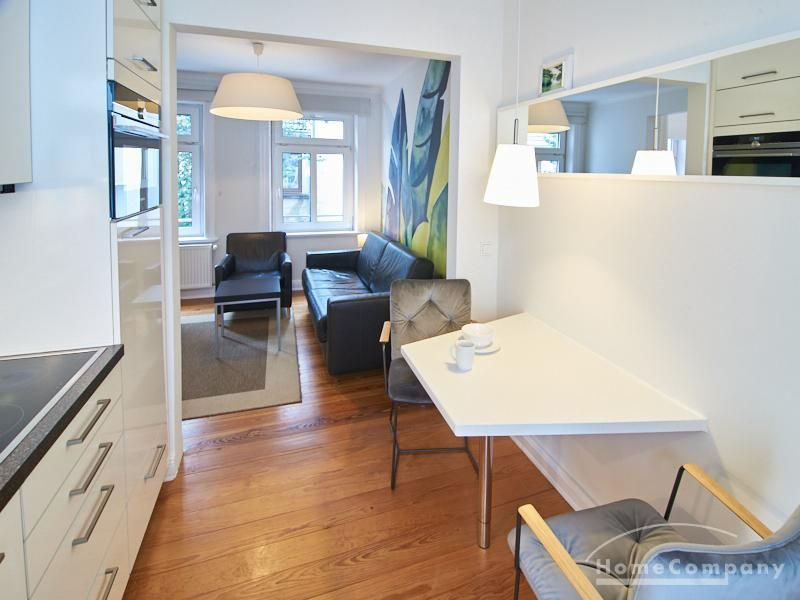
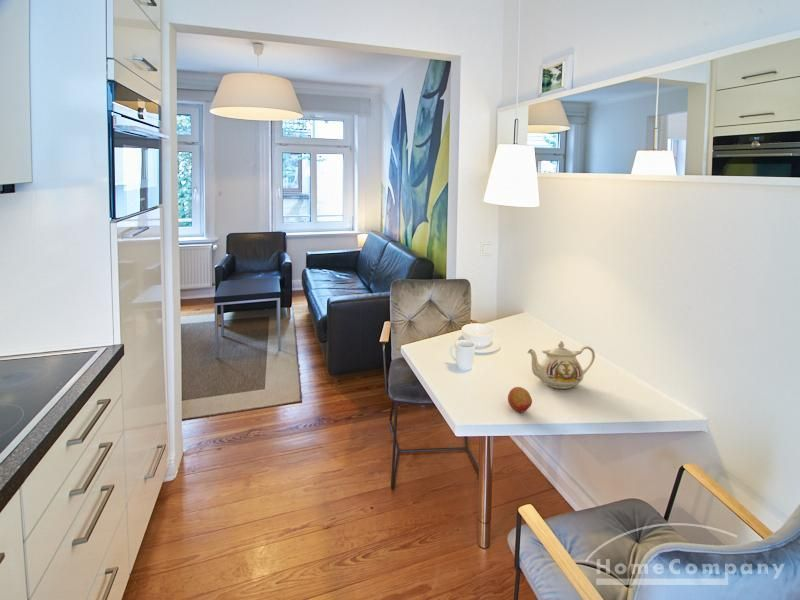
+ fruit [507,386,533,413]
+ teapot [527,340,596,390]
